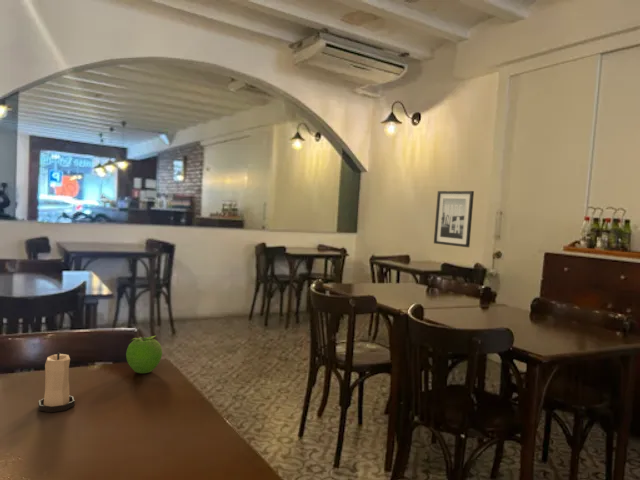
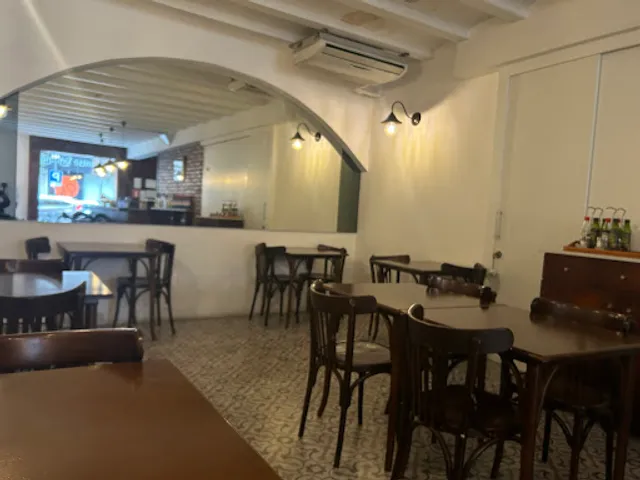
- candle [37,351,76,413]
- fruit [125,335,163,374]
- wall art [433,190,475,248]
